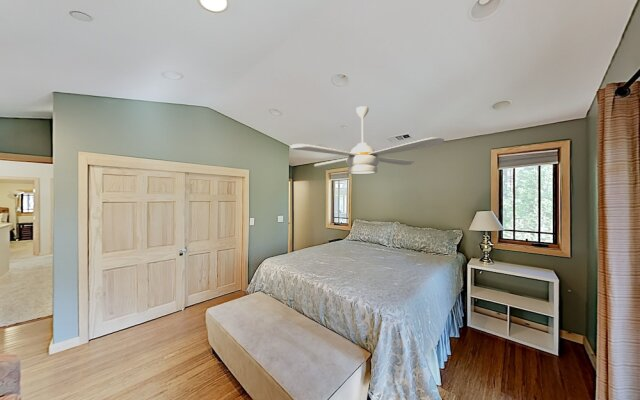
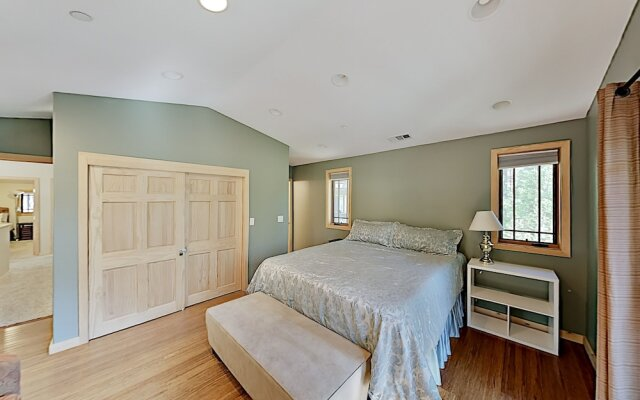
- ceiling fan [289,105,445,175]
